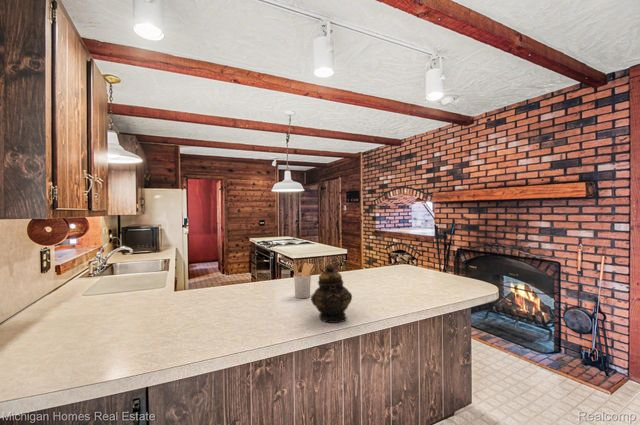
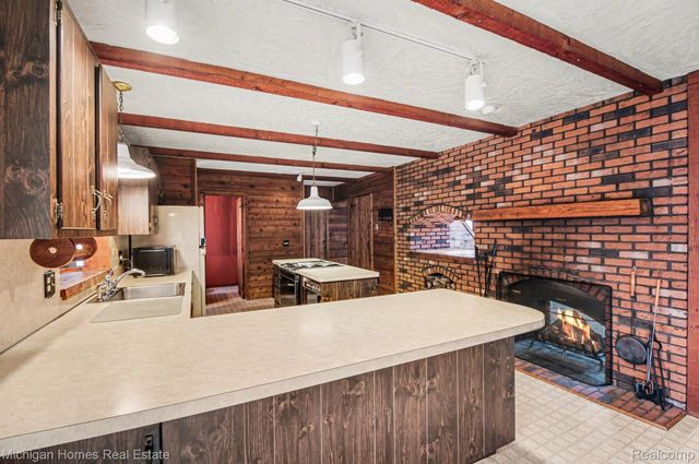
- teapot [310,263,353,324]
- utensil holder [291,262,315,299]
